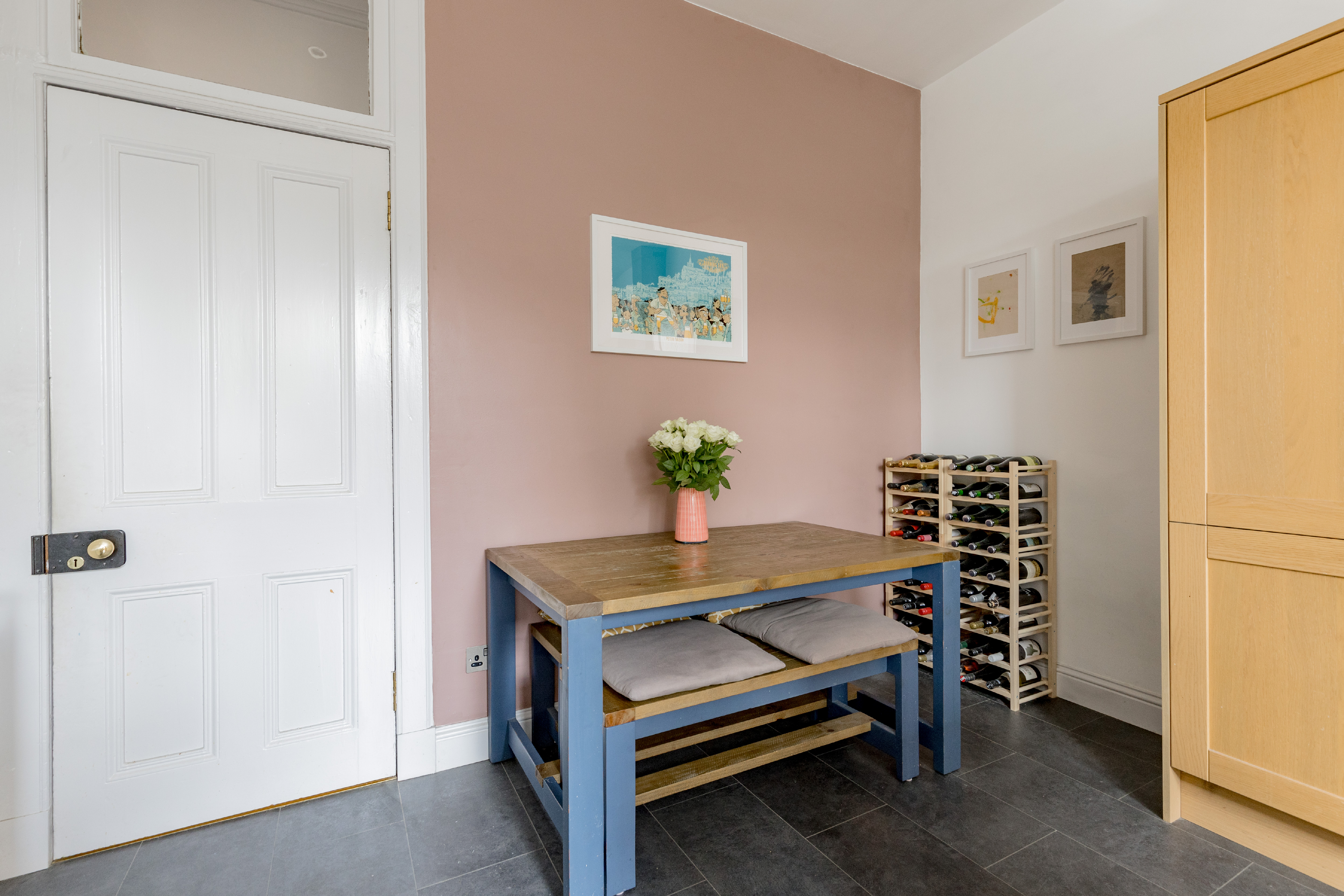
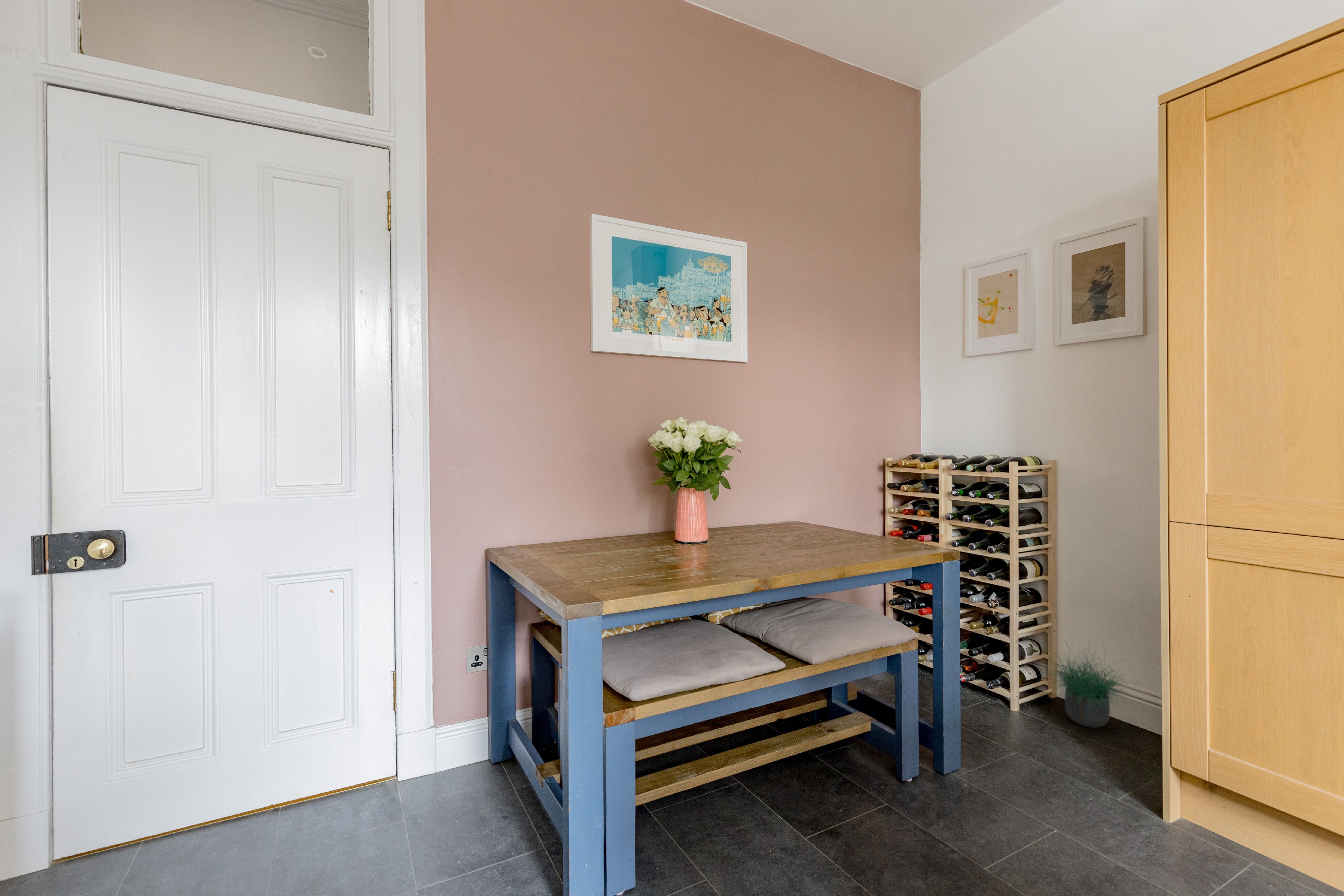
+ potted plant [1033,636,1135,728]
